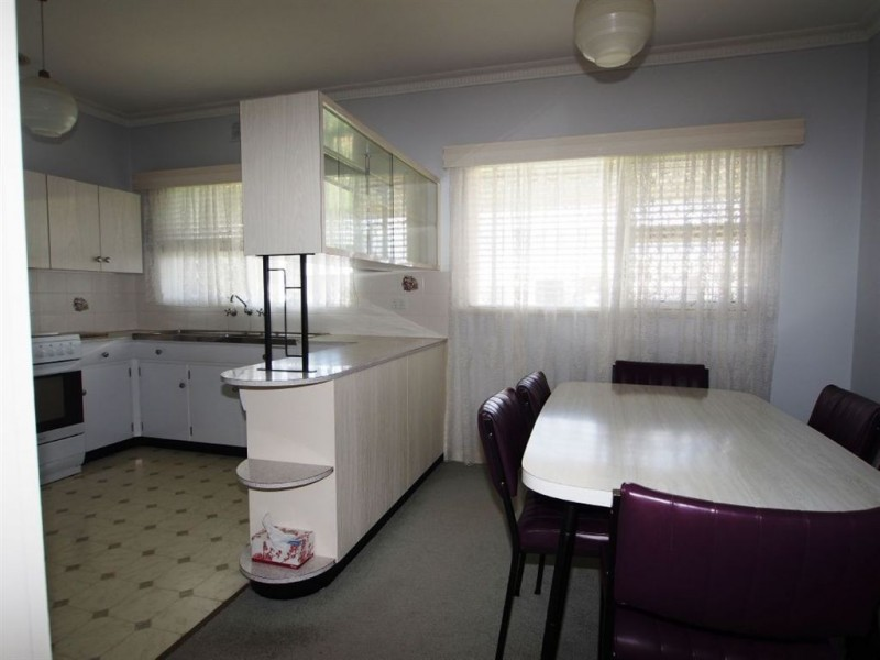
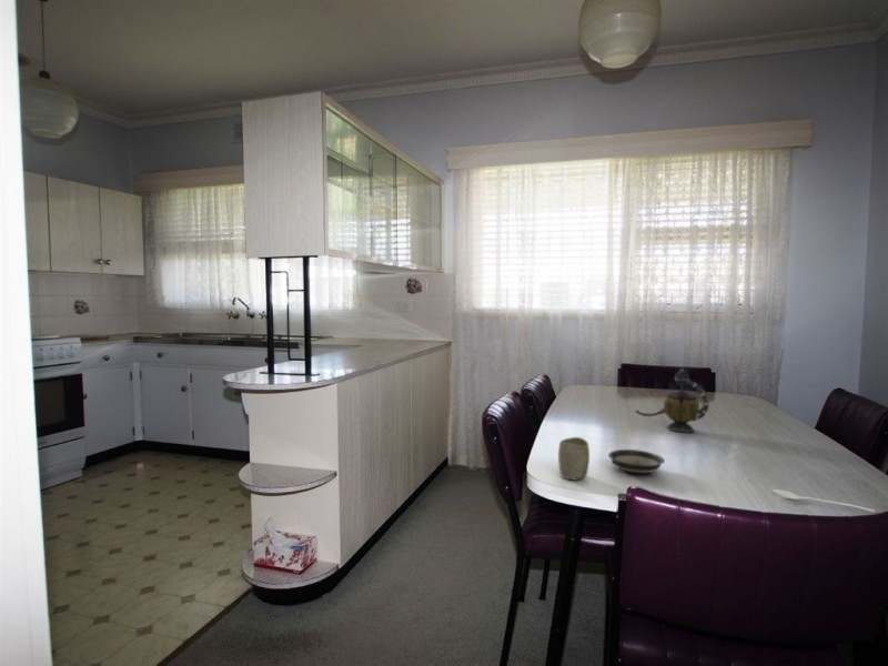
+ saucer [607,448,666,474]
+ stirrer [773,488,876,513]
+ teapot [635,366,709,433]
+ cup [557,436,591,481]
